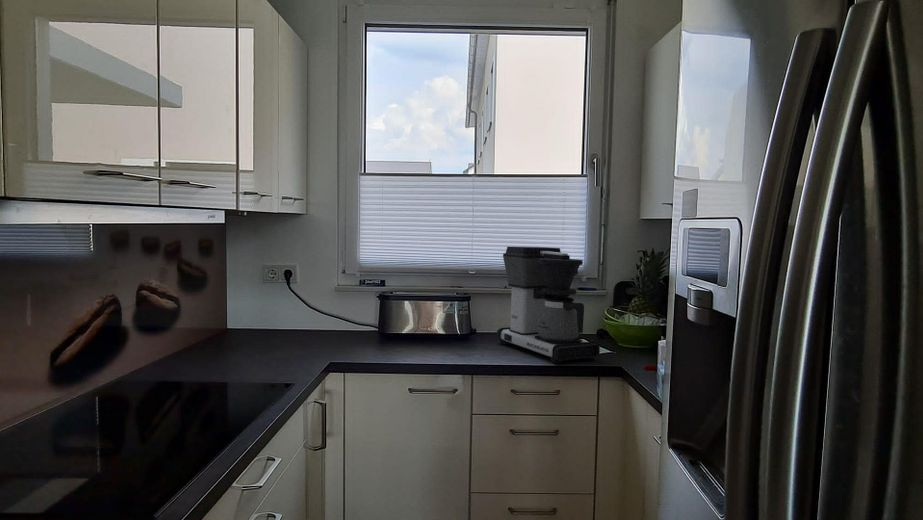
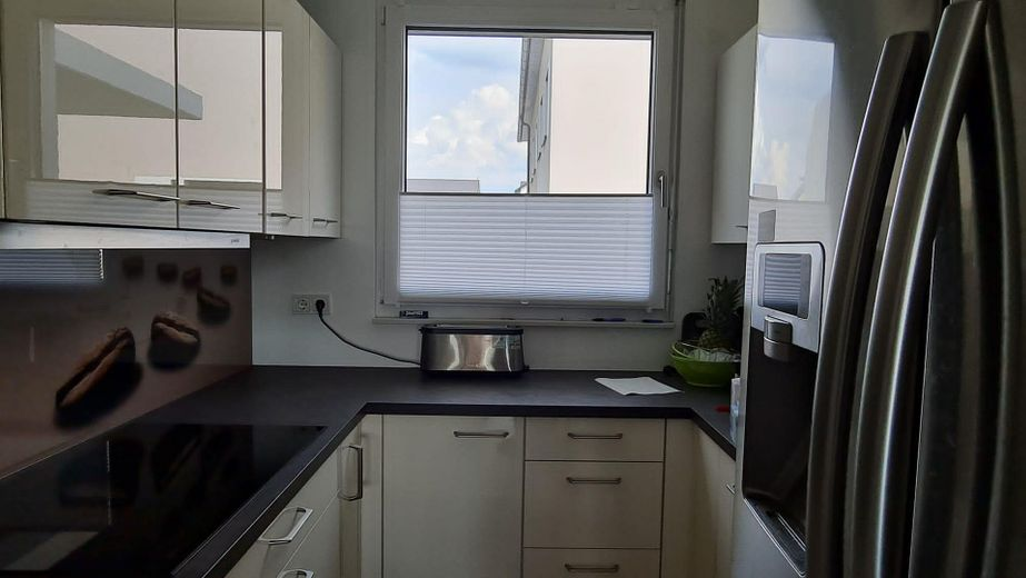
- coffee maker [496,246,601,364]
